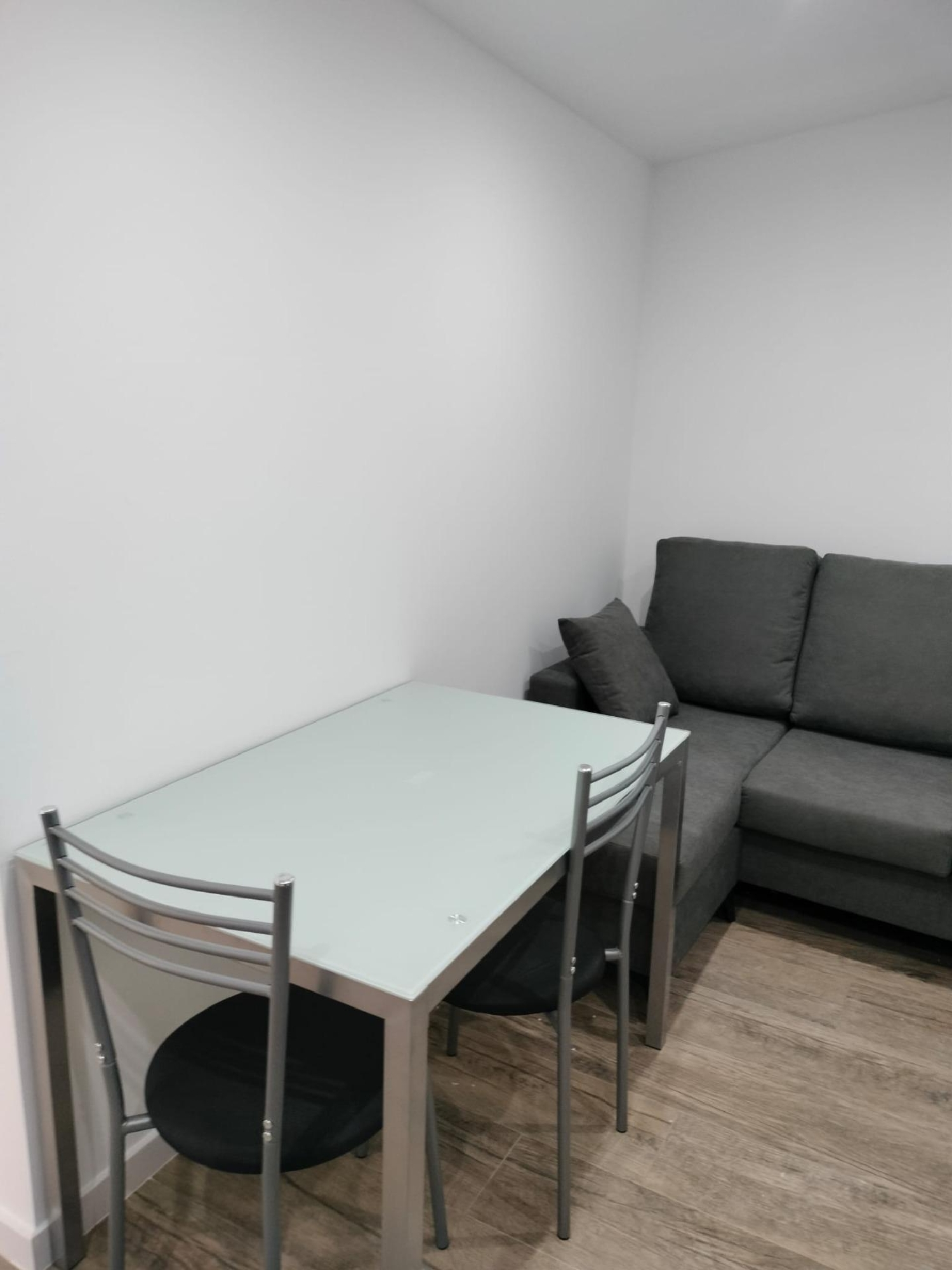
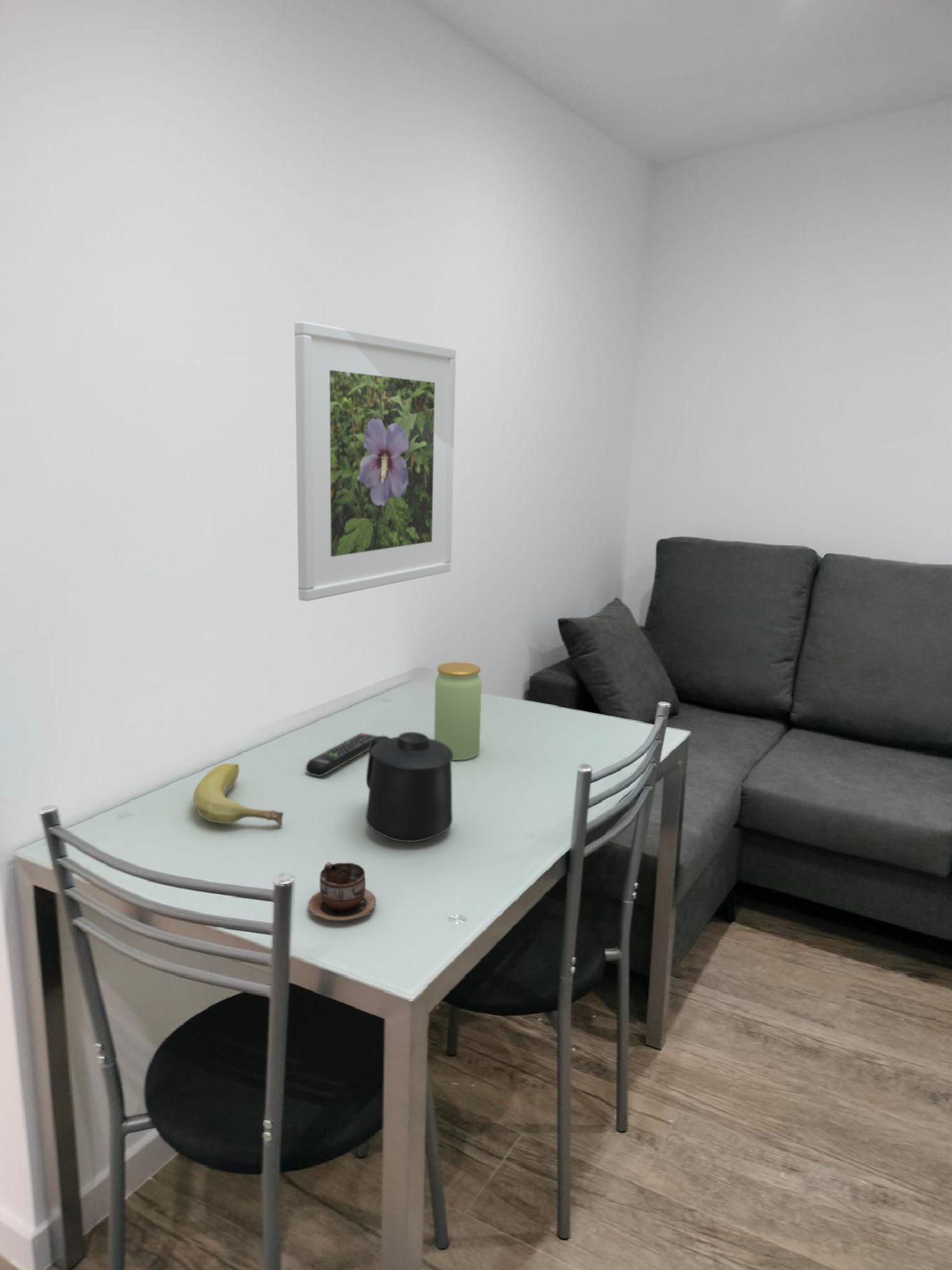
+ mug [365,732,453,843]
+ fruit [192,763,284,827]
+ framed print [294,321,456,602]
+ cup [307,862,377,922]
+ remote control [305,732,378,777]
+ jar [433,662,482,761]
